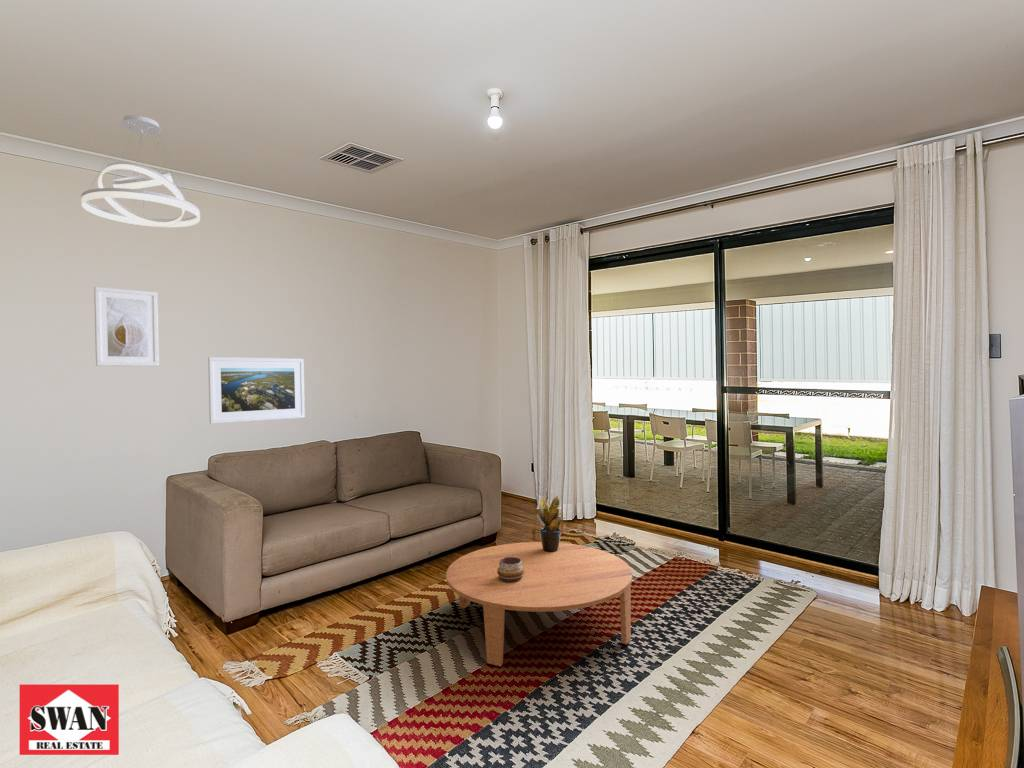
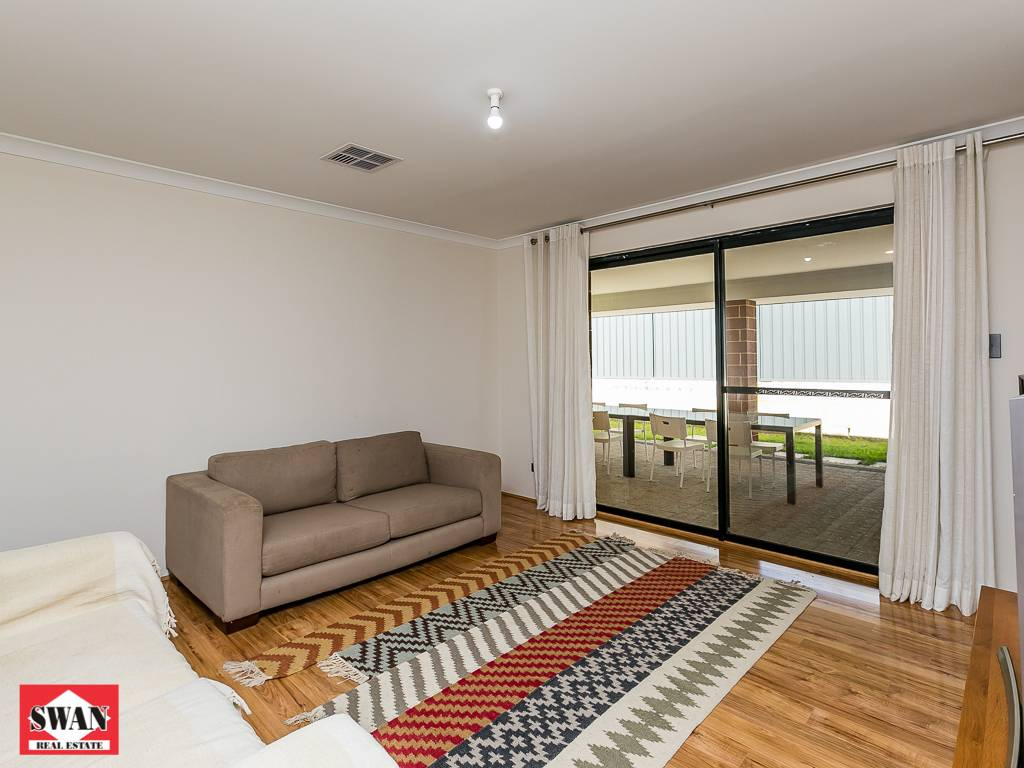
- potted plant [536,493,566,552]
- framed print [93,286,160,367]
- decorative bowl [497,557,524,582]
- pendant light [80,114,201,228]
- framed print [207,356,306,425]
- coffee table [445,541,633,667]
